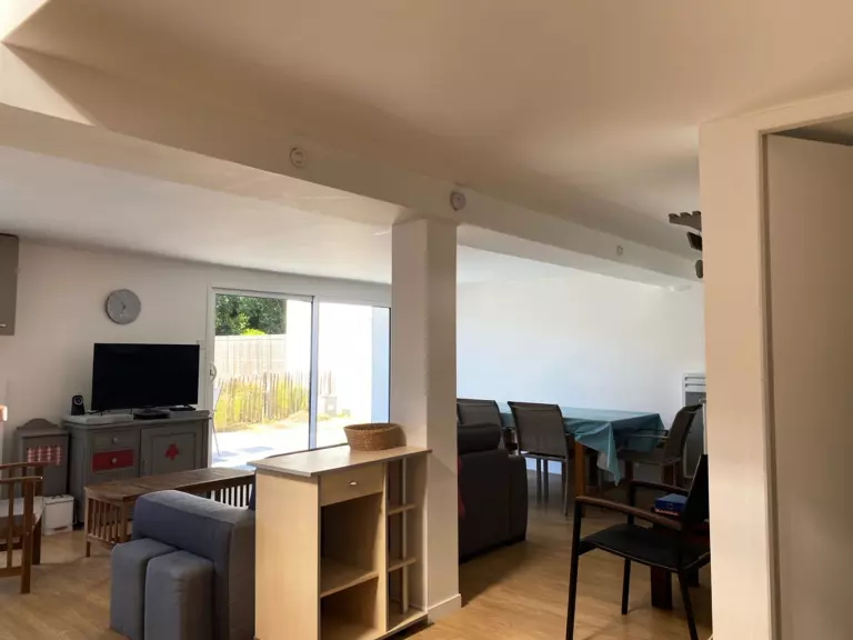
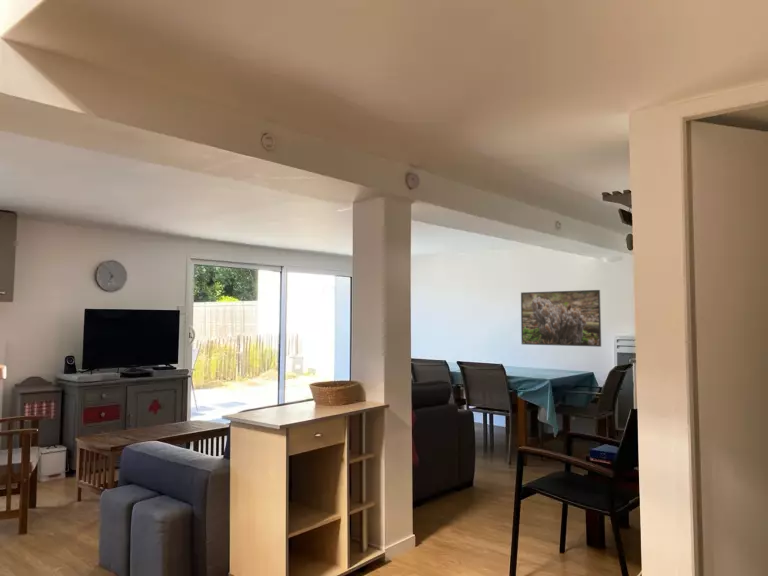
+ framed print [520,289,602,348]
